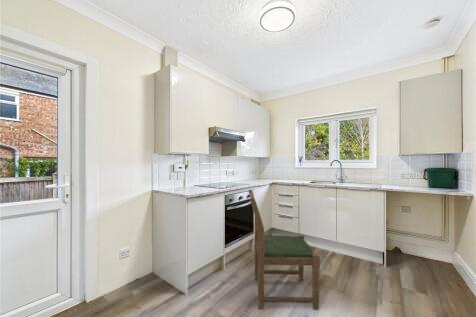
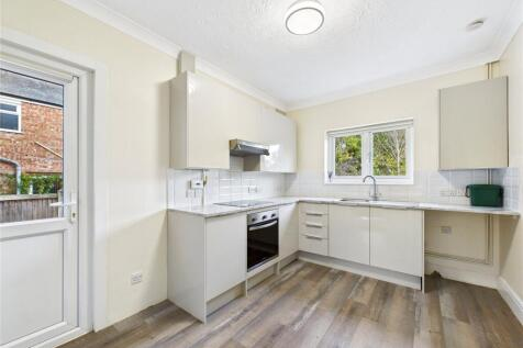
- dining chair [247,189,321,311]
